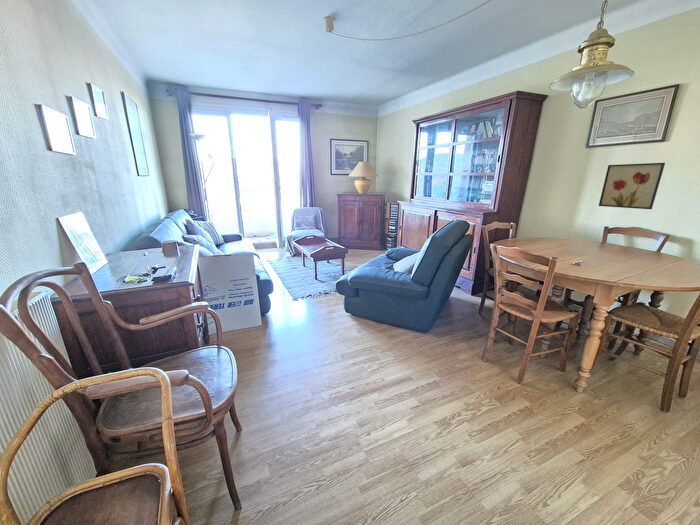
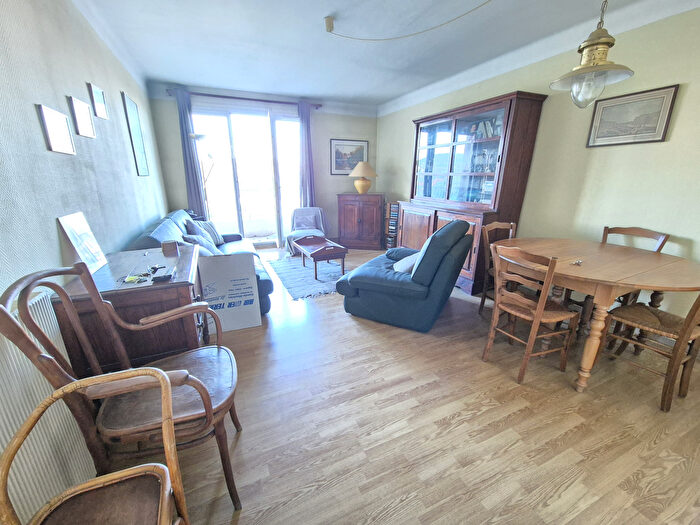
- wall art [598,162,666,210]
